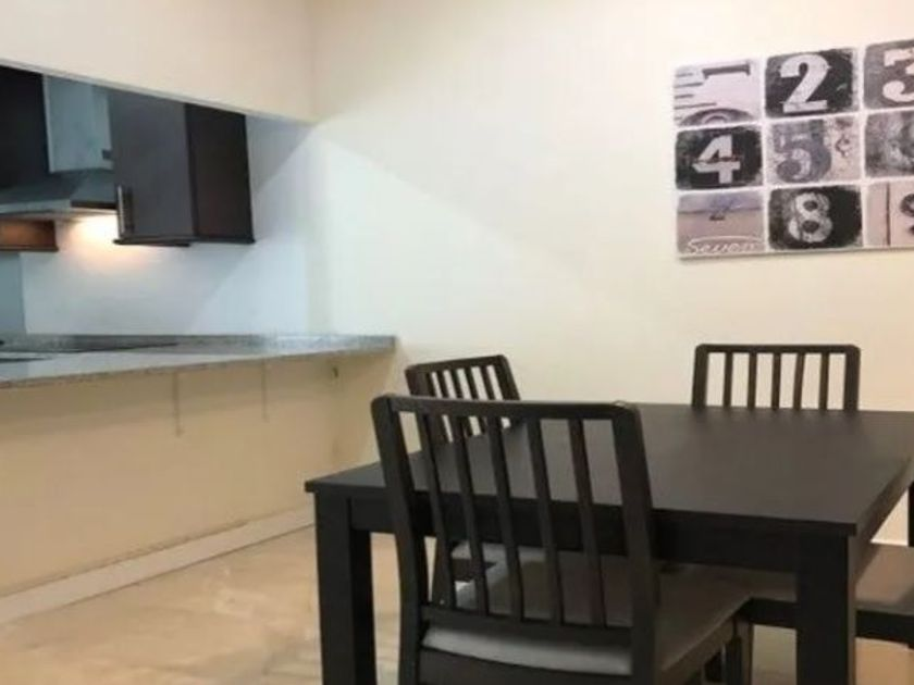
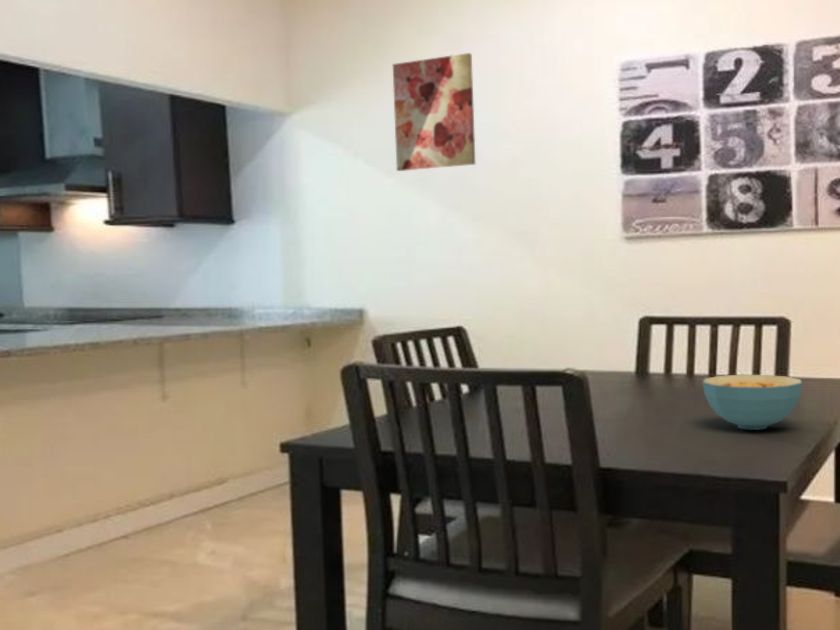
+ cereal bowl [702,374,803,431]
+ wall art [392,52,476,172]
